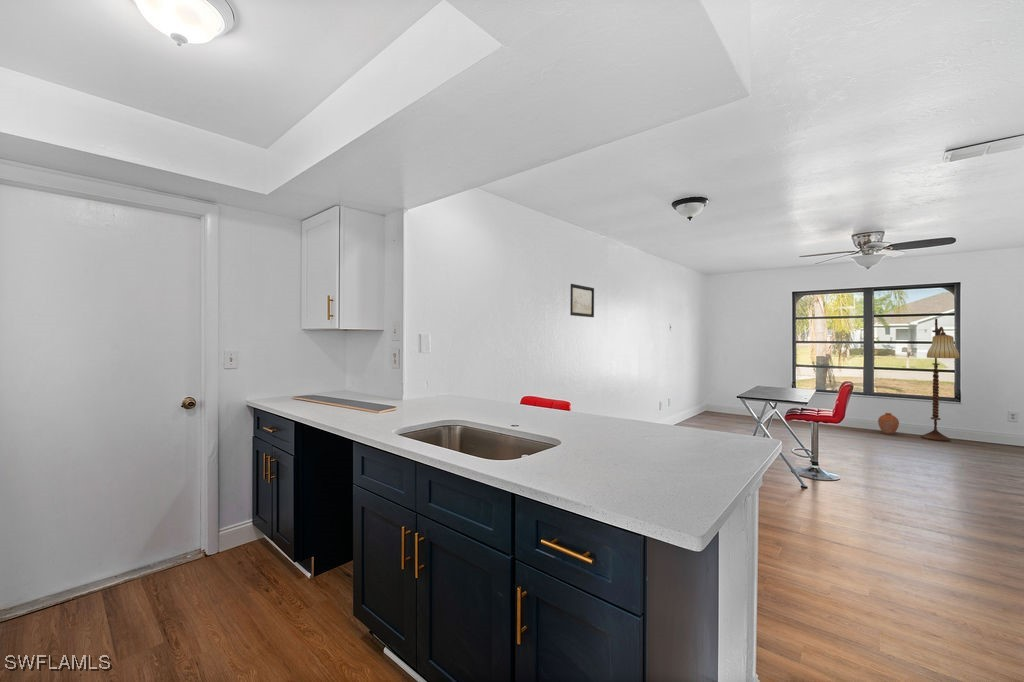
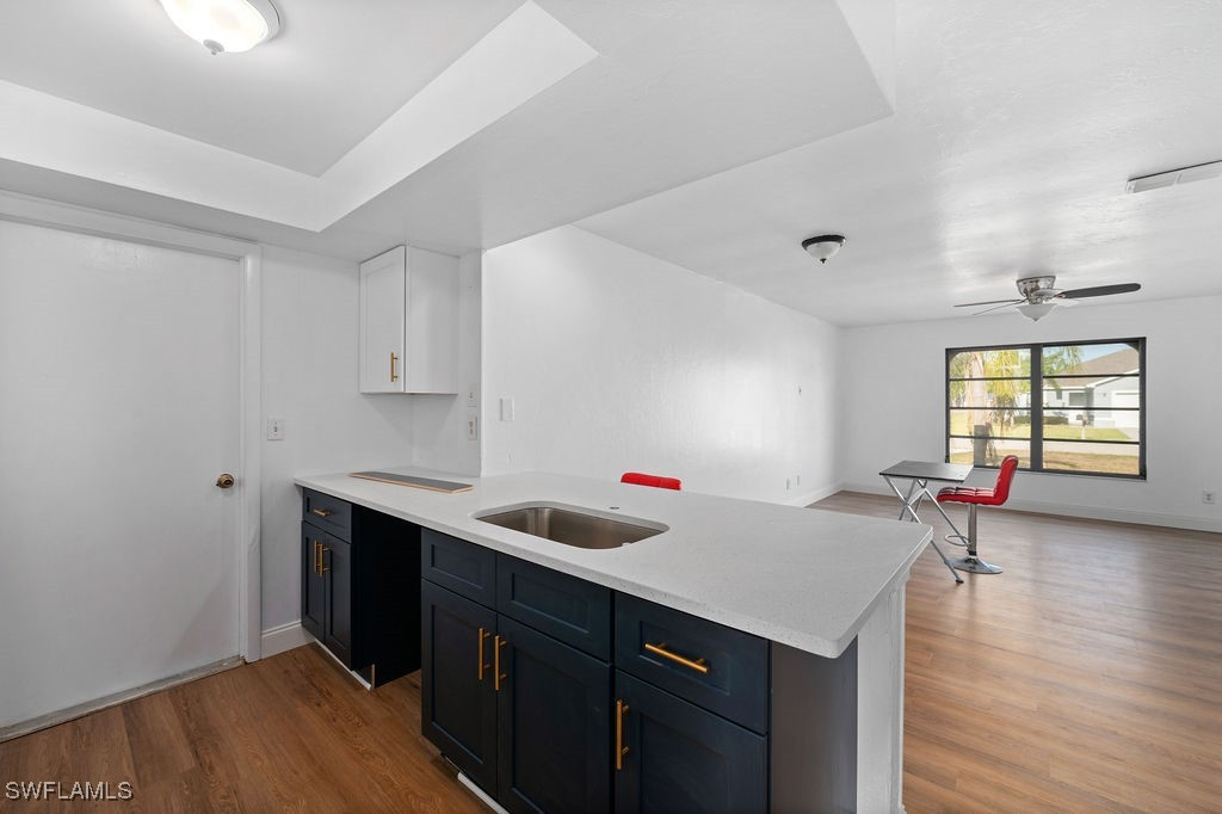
- floor lamp [920,318,960,442]
- wall art [569,283,595,318]
- vase [877,412,900,435]
